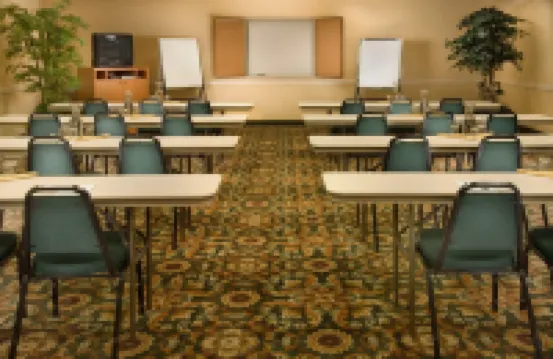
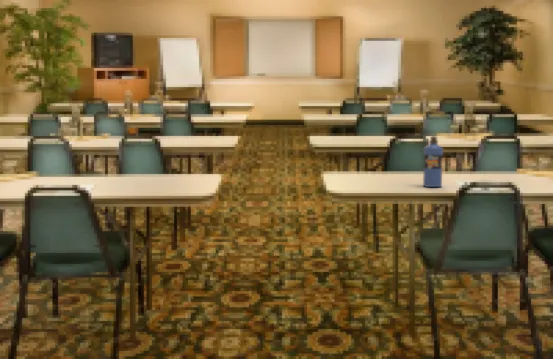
+ water bottle [422,135,444,188]
